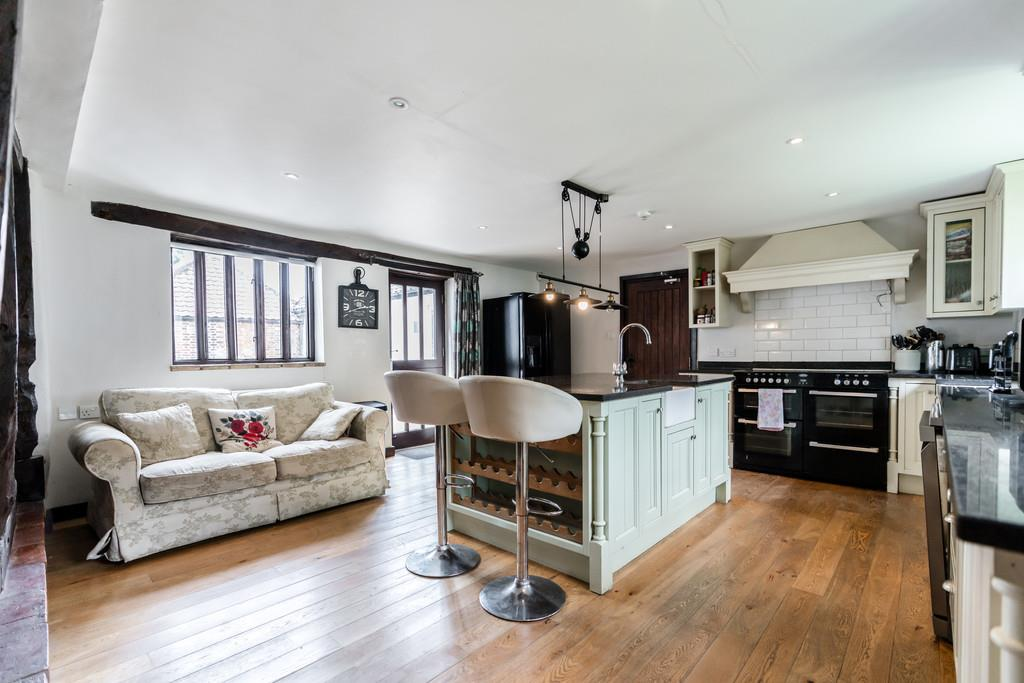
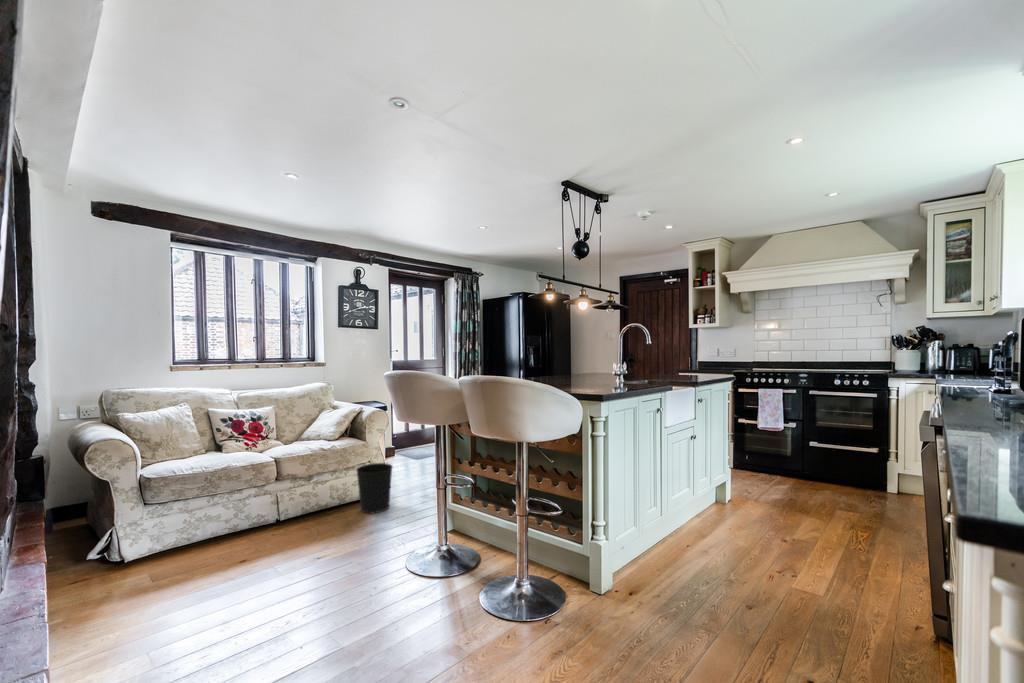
+ wastebasket [355,462,394,515]
